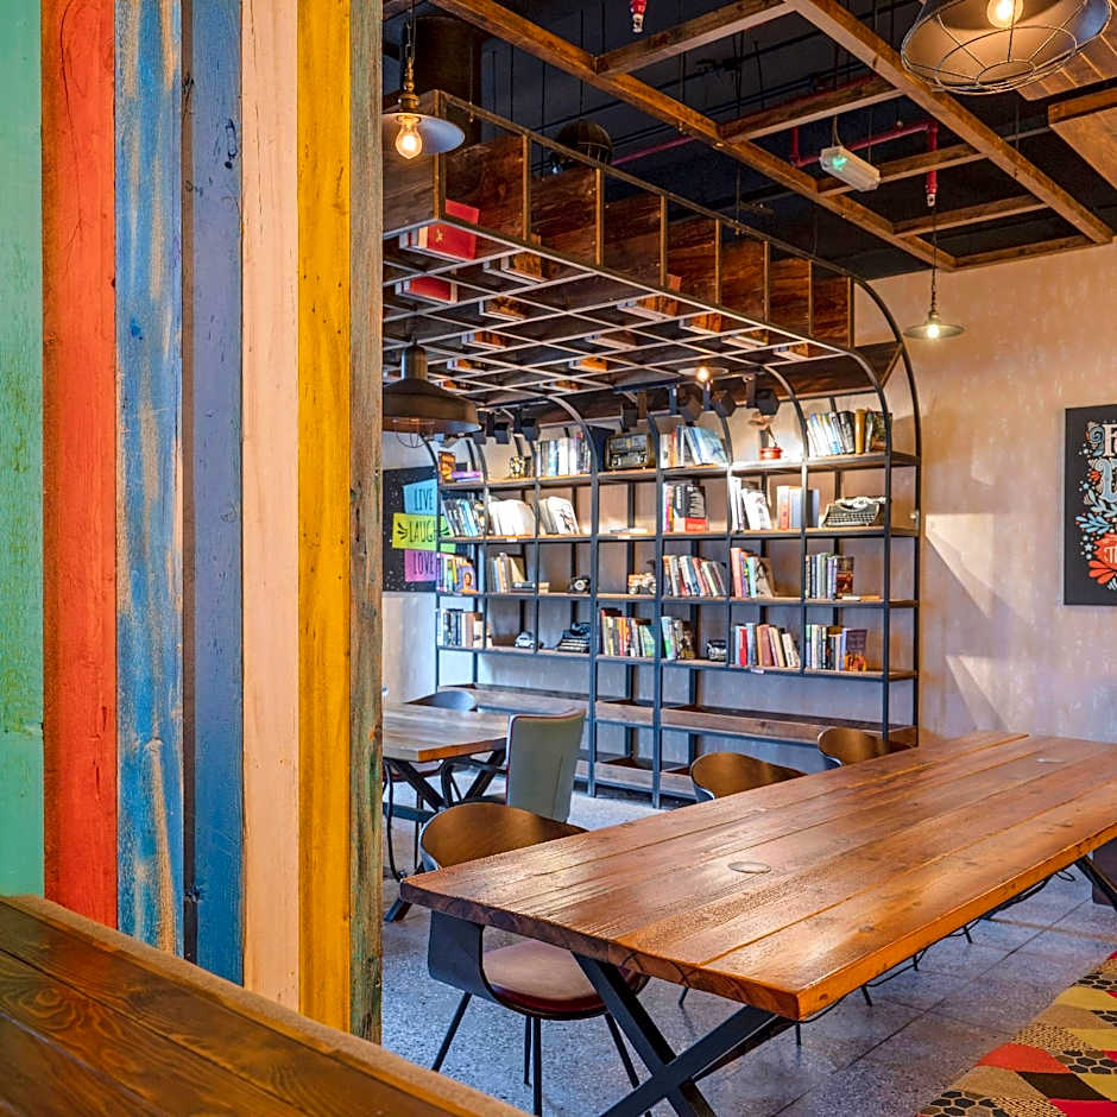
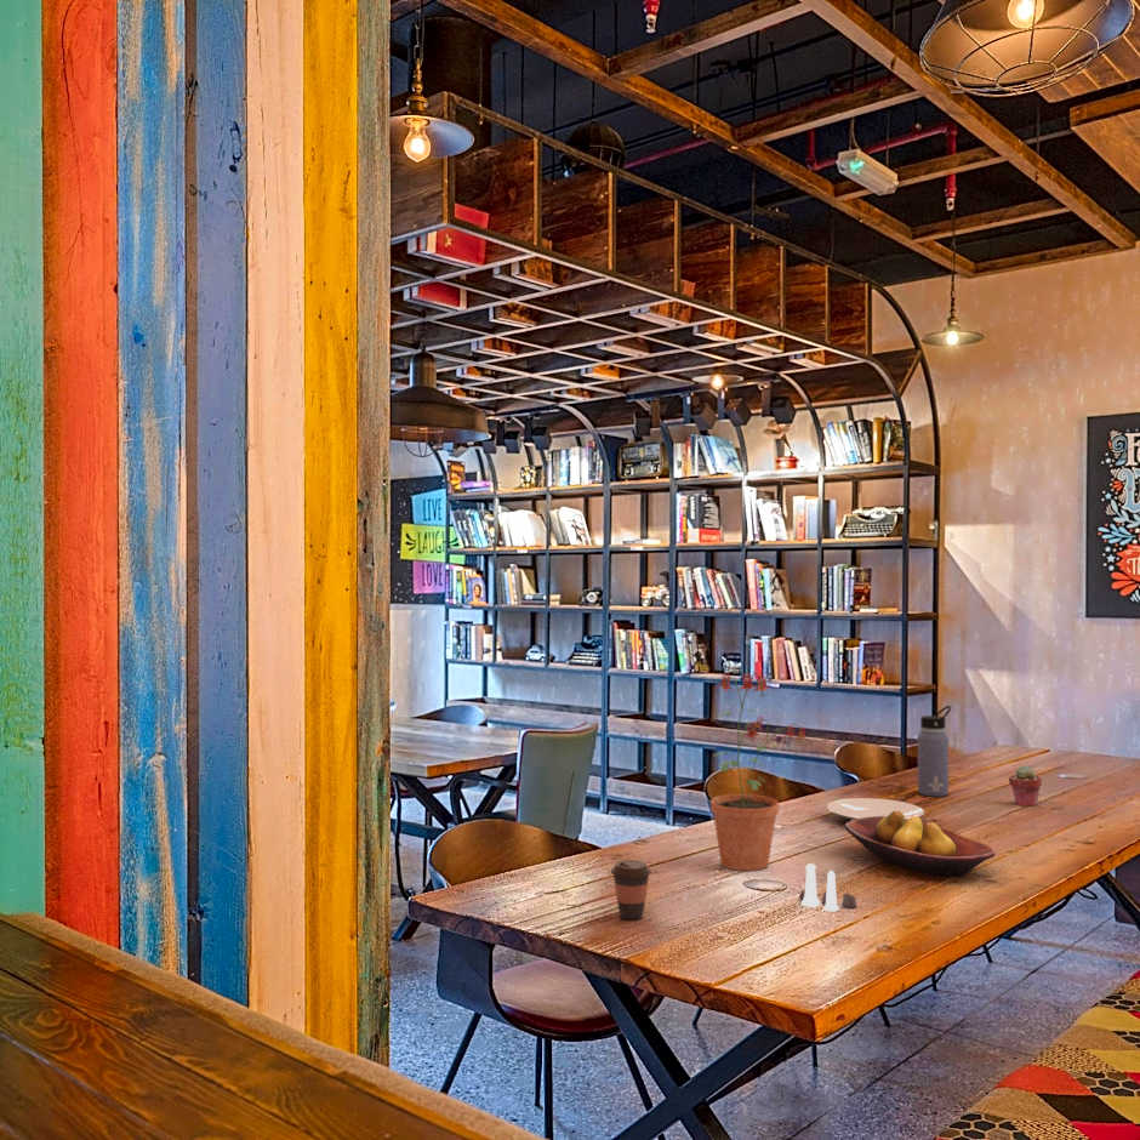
+ plate [826,797,927,820]
+ salt and pepper shaker set [798,862,859,913]
+ water bottle [917,705,953,798]
+ coffee cup [610,859,652,920]
+ potted plant [709,671,808,872]
+ fruit bowl [844,810,997,878]
+ potted succulent [1008,764,1043,806]
